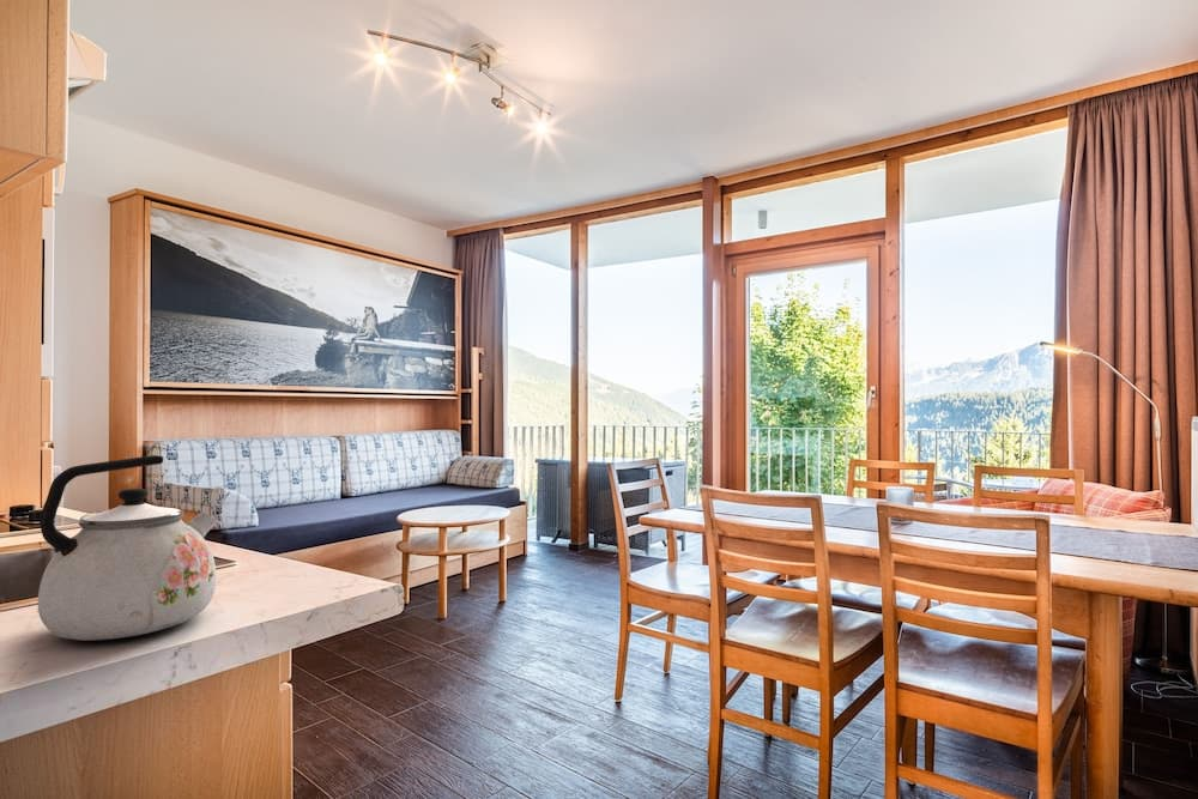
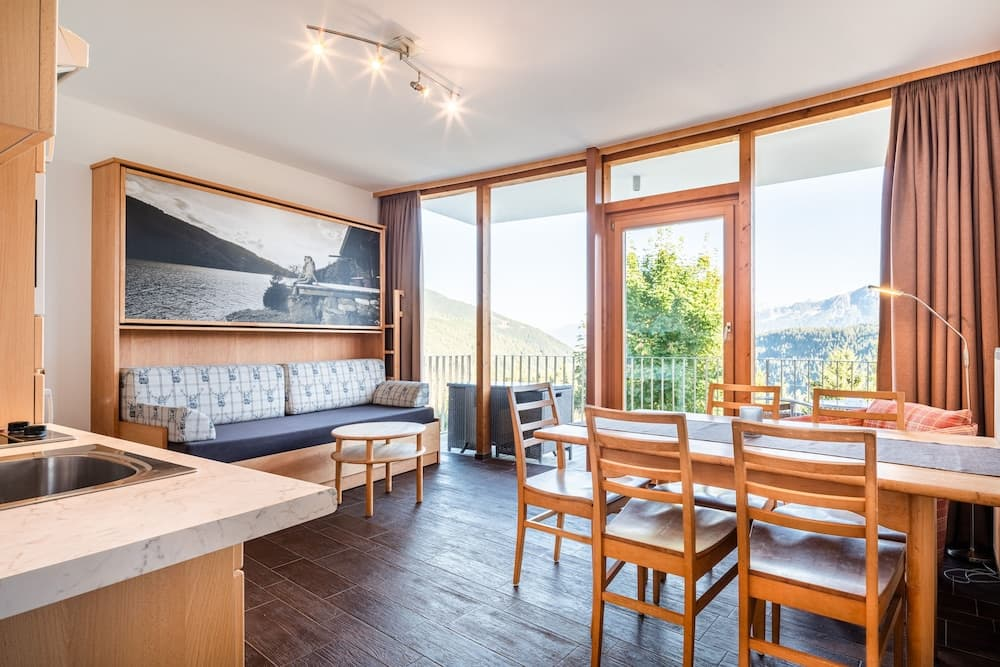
- kettle [37,454,217,642]
